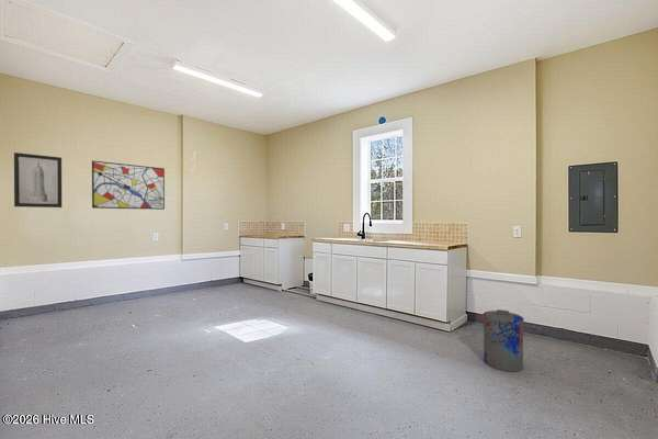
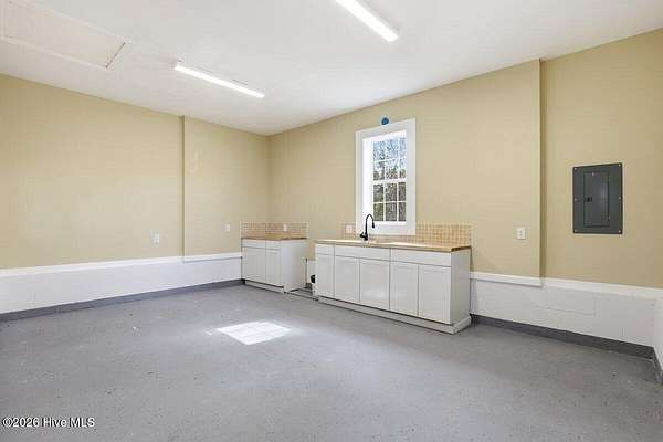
- wall art [91,159,166,211]
- trash can [481,308,525,372]
- wall art [13,151,63,209]
